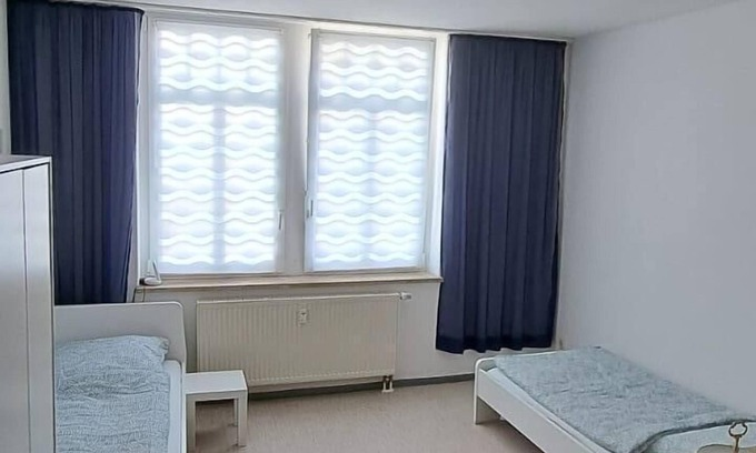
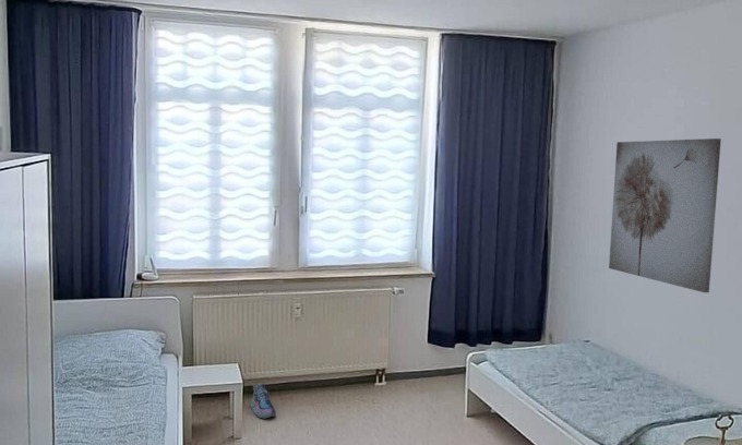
+ wall art [608,137,722,293]
+ shoe [250,383,277,420]
